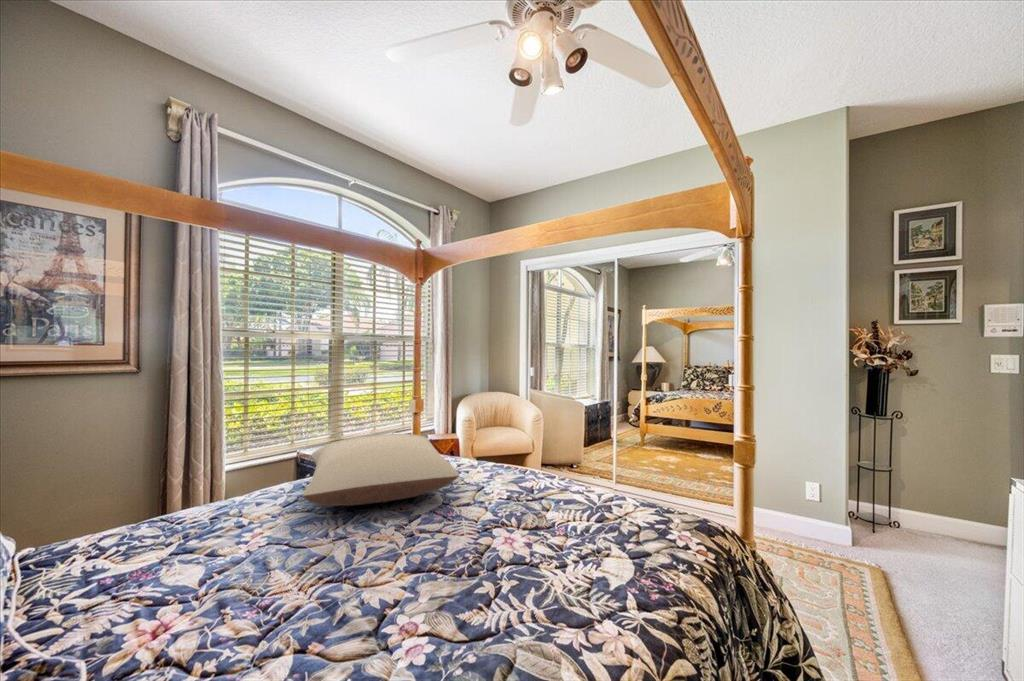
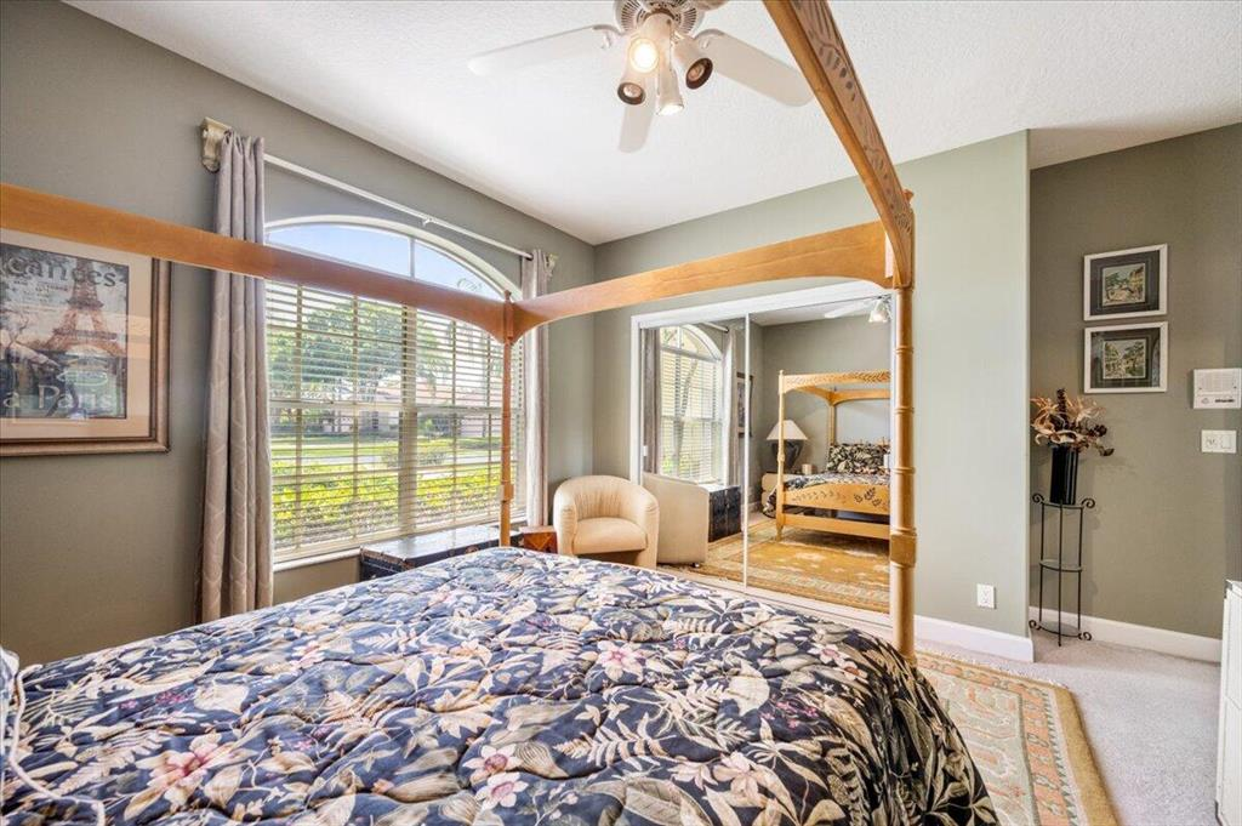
- pillow [301,433,461,507]
